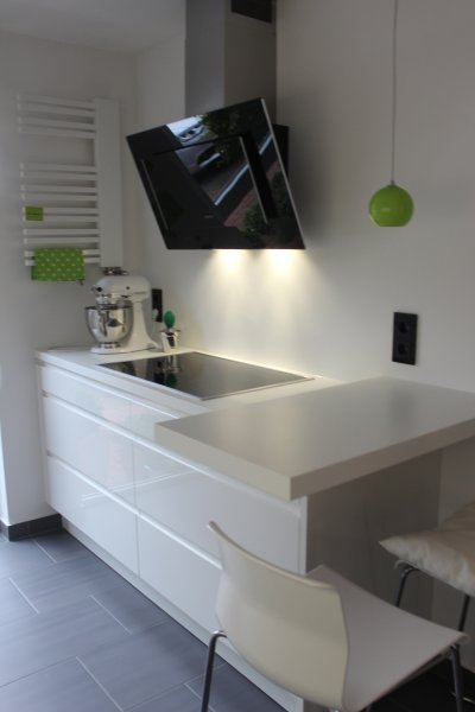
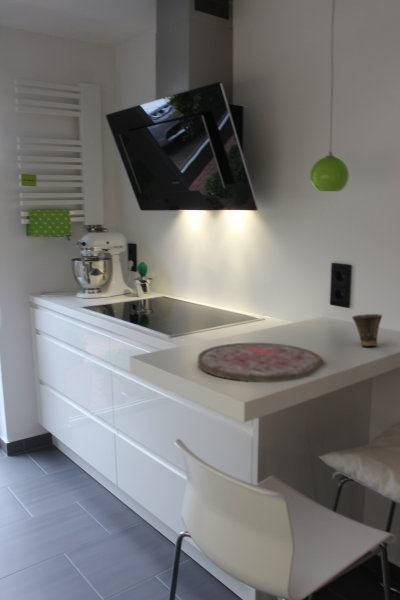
+ cutting board [197,342,323,383]
+ cup [351,313,383,347]
